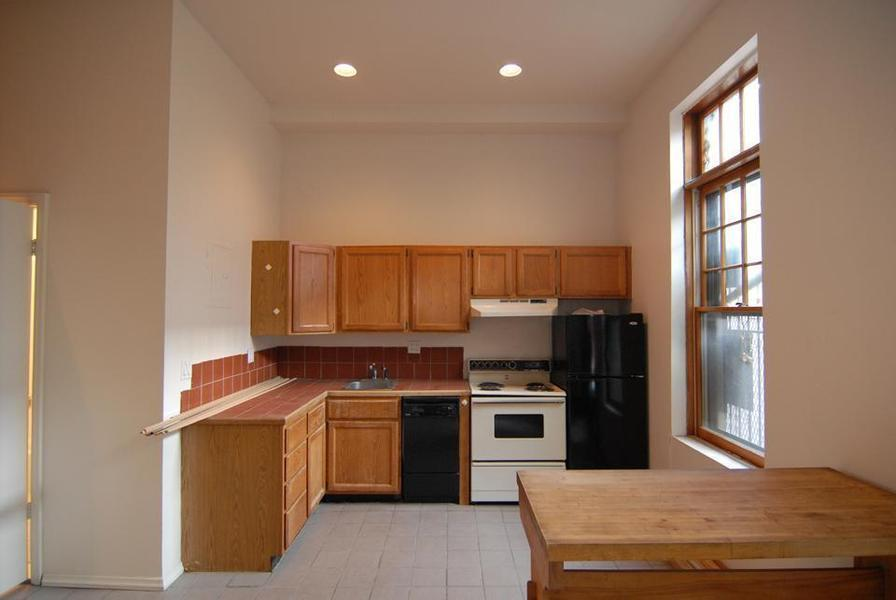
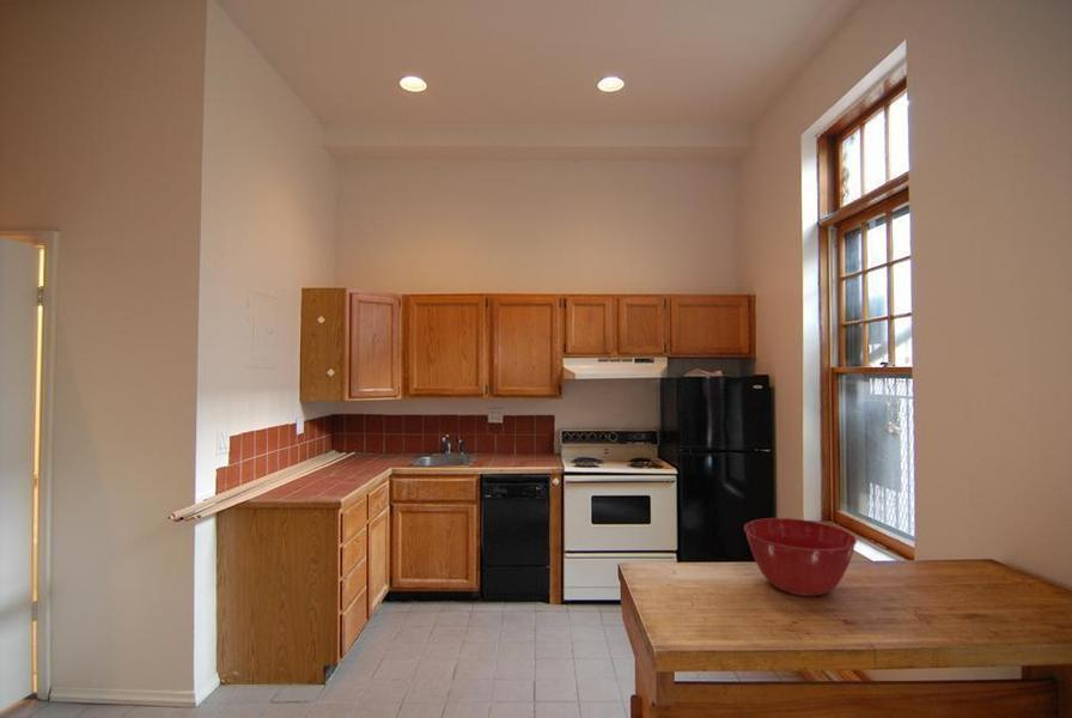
+ mixing bowl [743,517,858,597]
